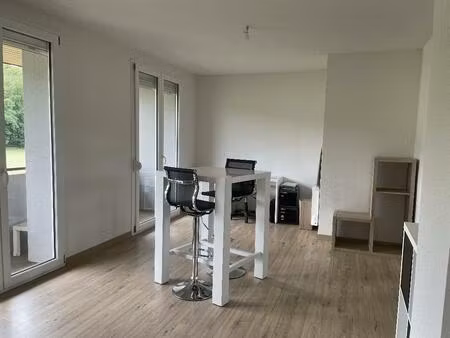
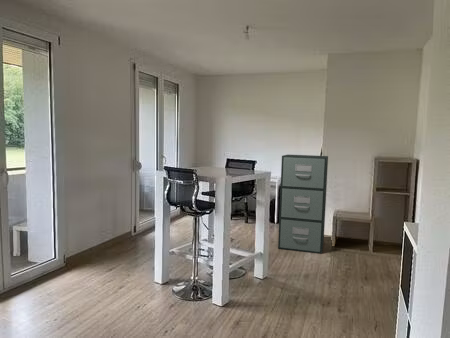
+ filing cabinet [277,154,329,254]
